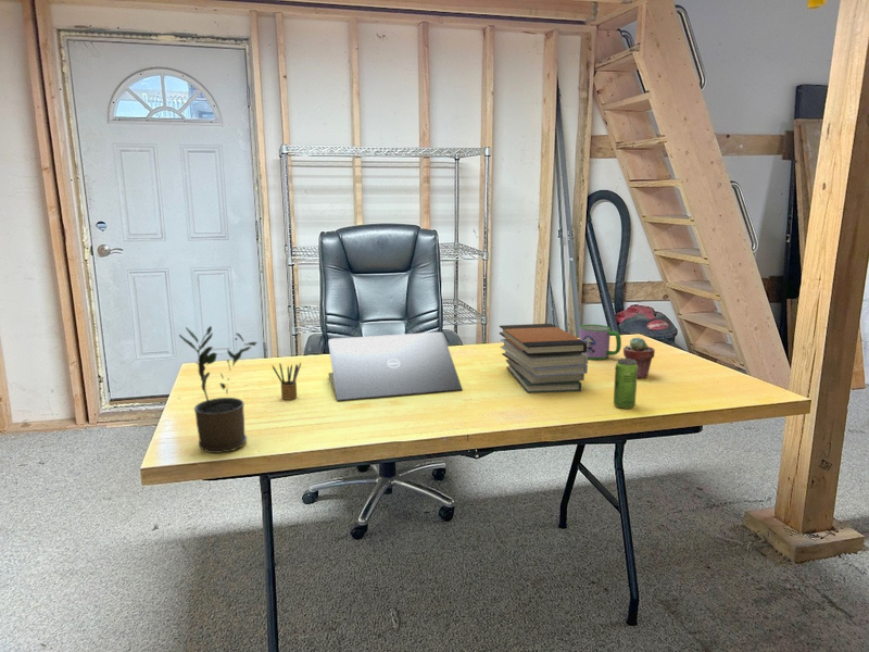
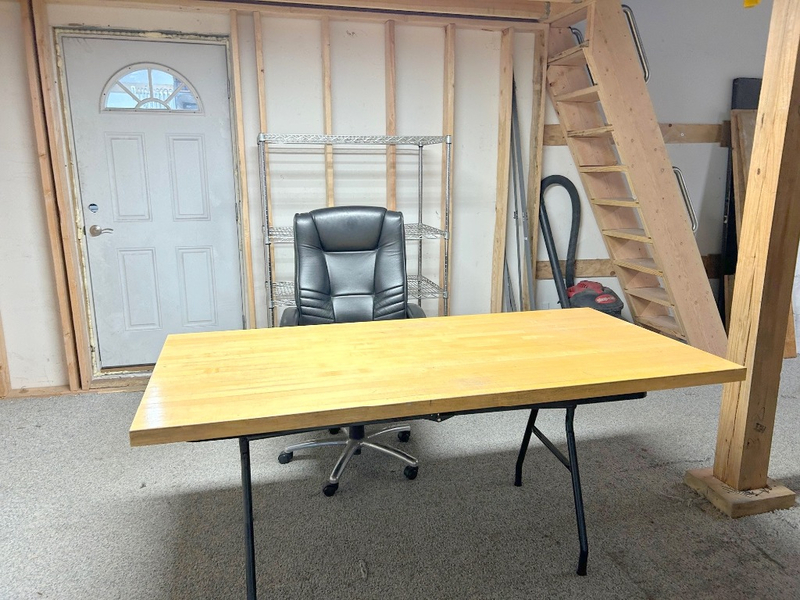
- laptop [327,331,464,402]
- potted plant [178,325,259,454]
- potted succulent [622,336,656,379]
- pencil box [270,362,302,401]
- book stack [499,323,589,394]
- mug [578,324,622,361]
- beverage can [613,358,638,410]
